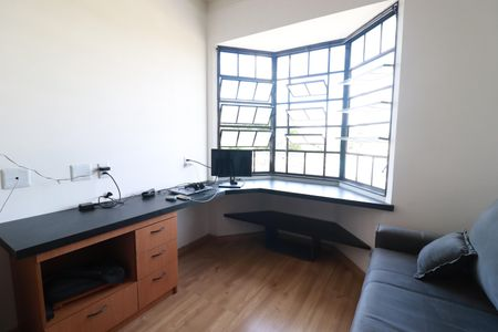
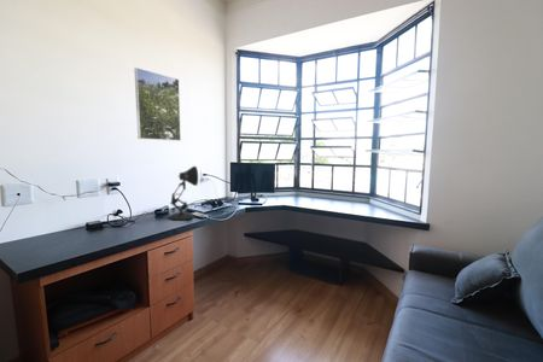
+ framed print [134,66,182,142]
+ desk lamp [167,165,199,221]
